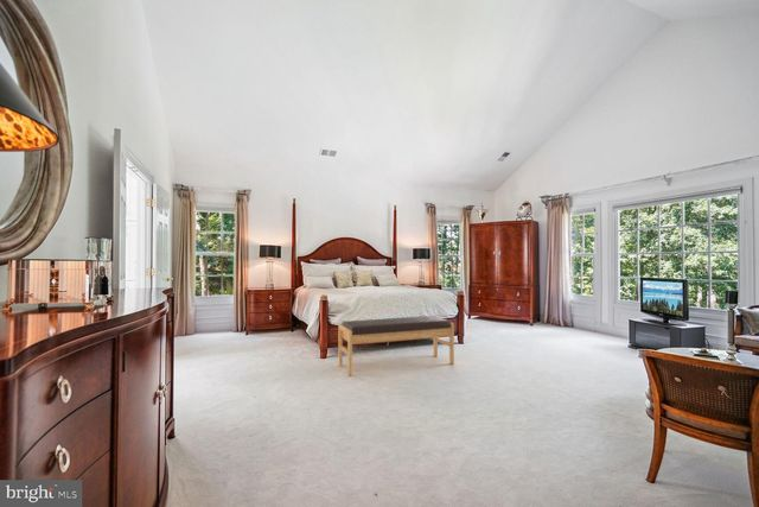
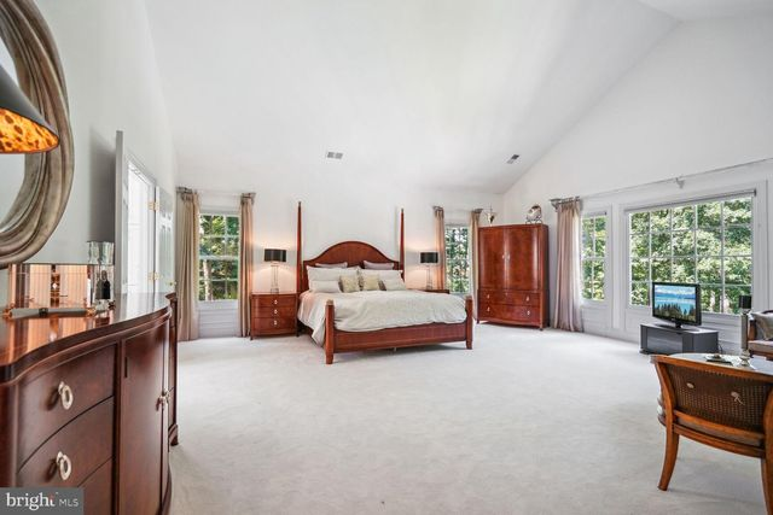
- bench [338,315,455,378]
